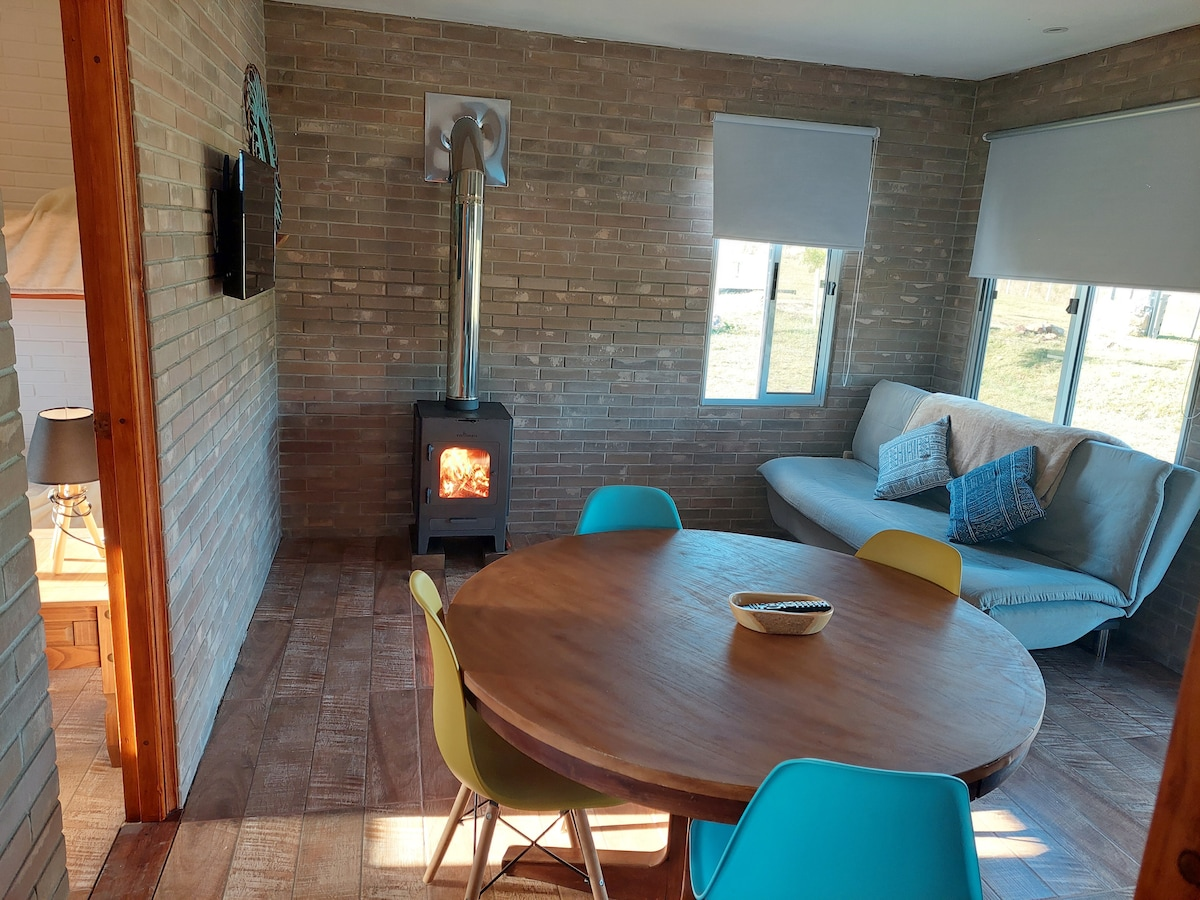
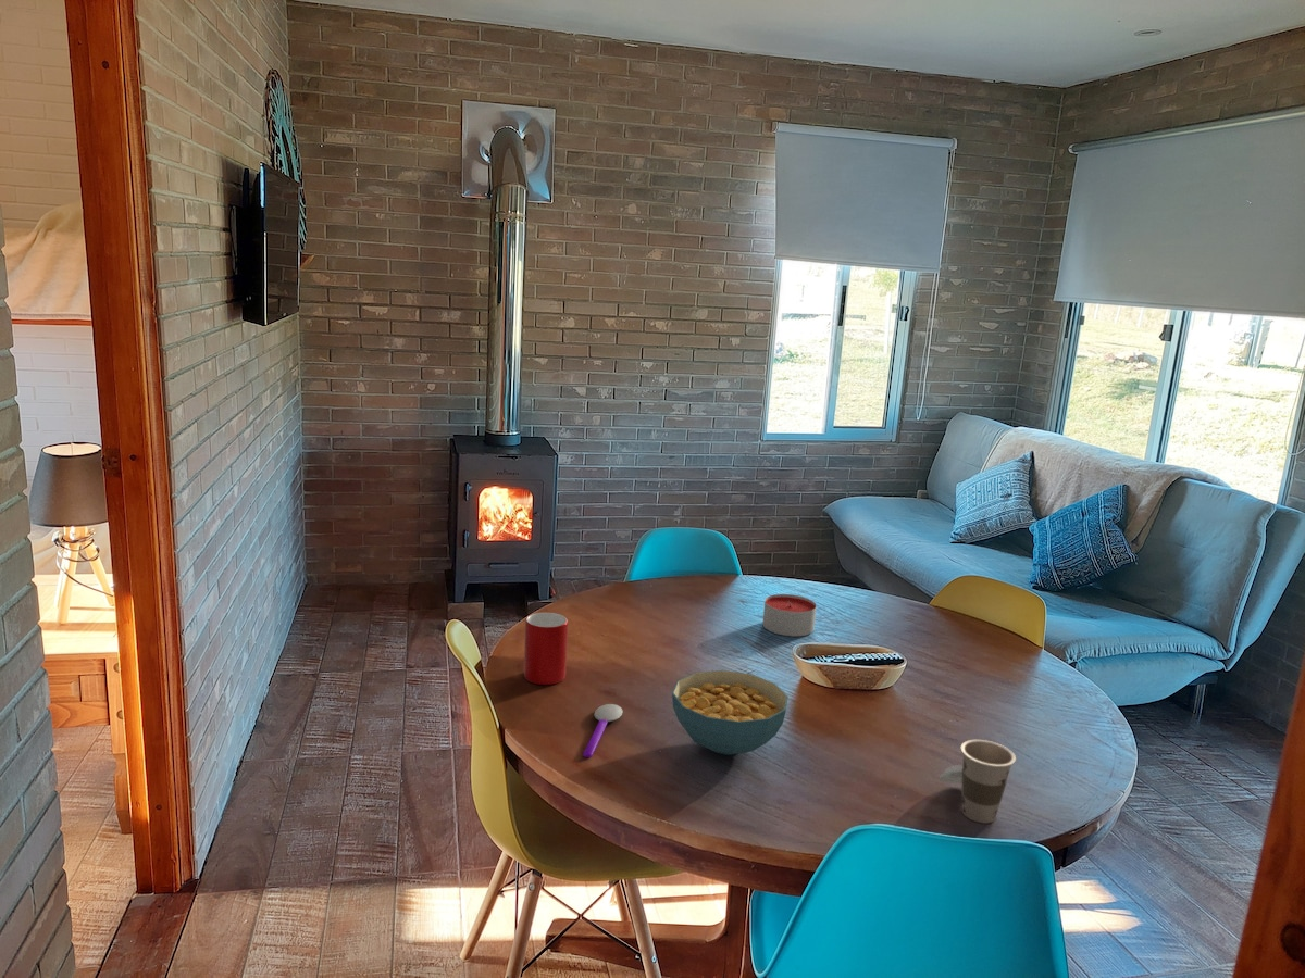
+ spoon [583,703,624,758]
+ cup [939,739,1017,824]
+ candle [761,593,818,638]
+ cup [523,612,569,686]
+ cereal bowl [671,669,790,756]
